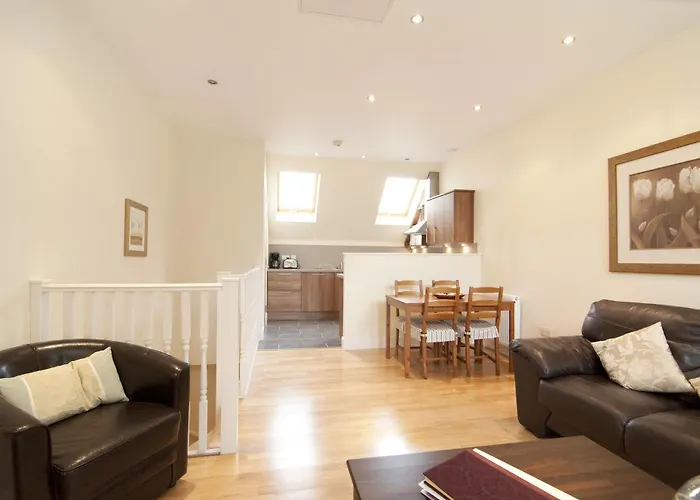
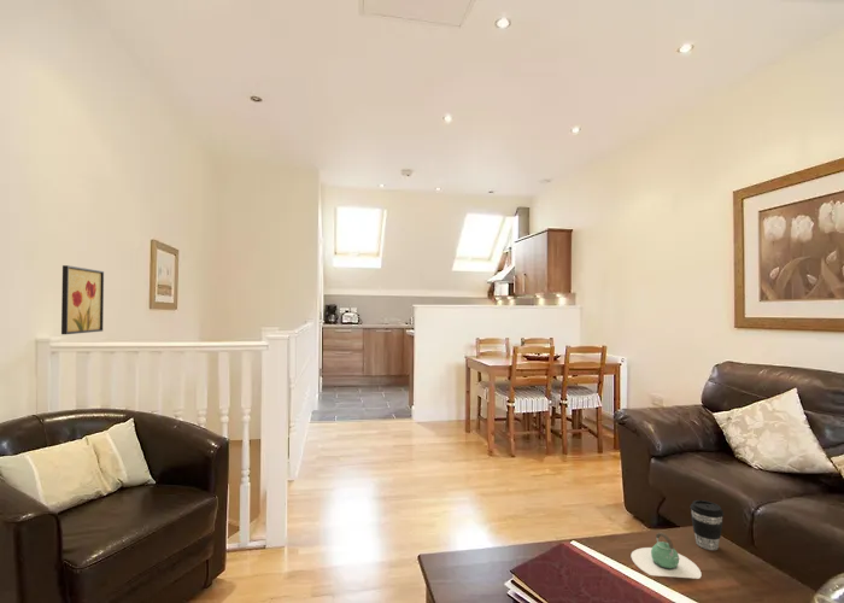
+ teapot [631,531,703,580]
+ wall art [60,264,105,335]
+ coffee cup [690,499,725,551]
